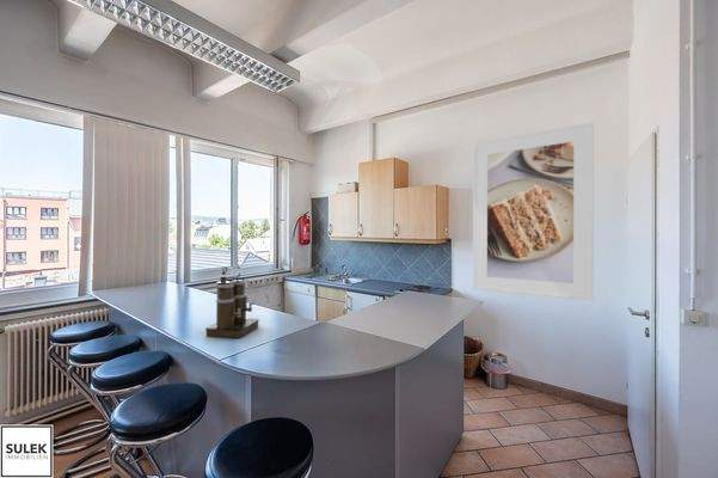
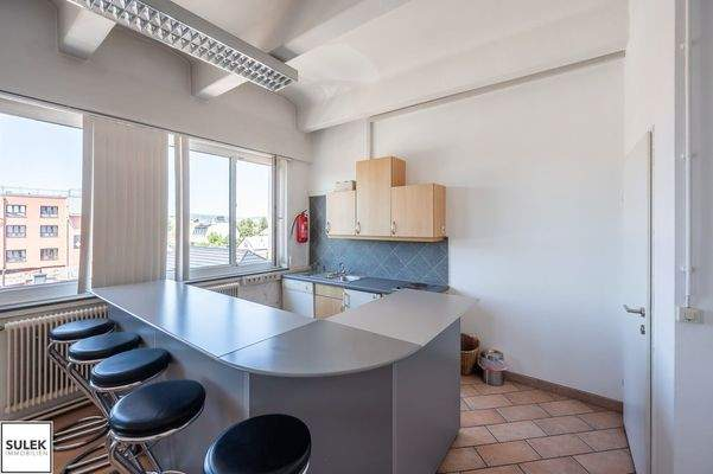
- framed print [472,121,595,302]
- coffee maker [204,265,260,339]
